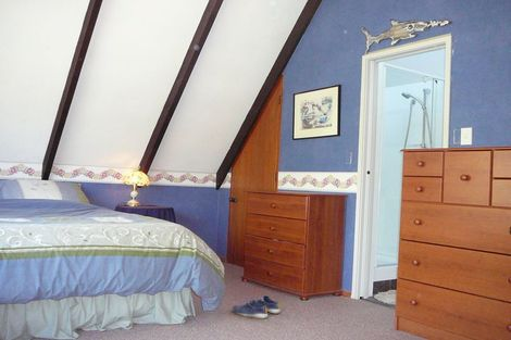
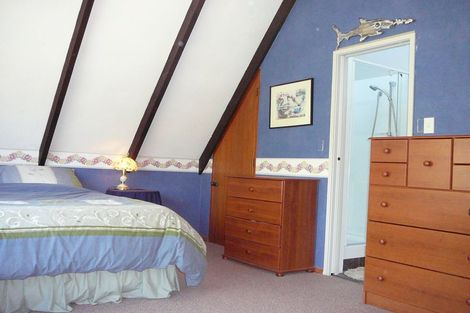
- shoe [230,294,282,320]
